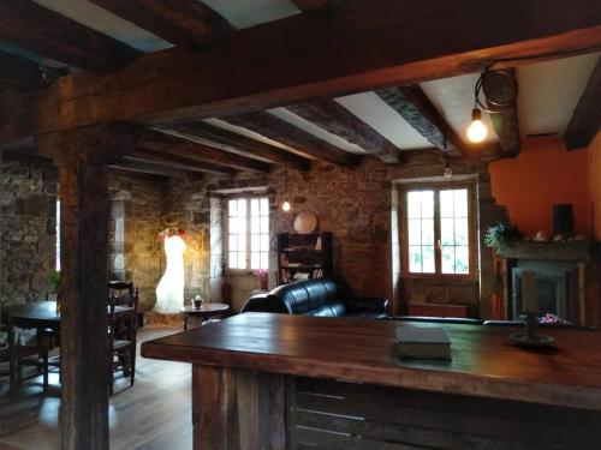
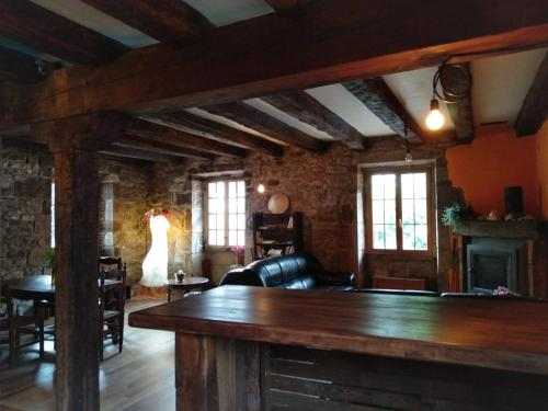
- hardback book [394,325,453,361]
- candle holder [499,269,557,348]
